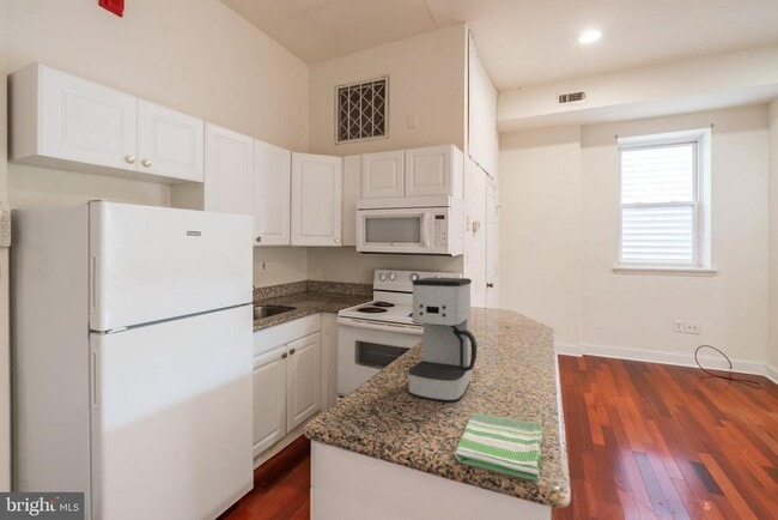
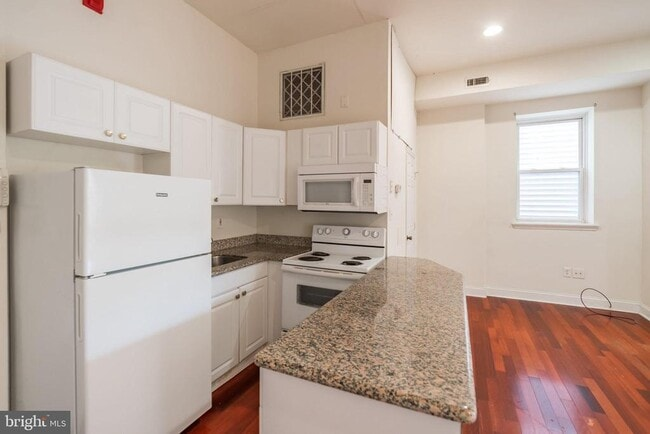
- dish towel [454,412,545,483]
- coffee maker [407,277,479,403]
